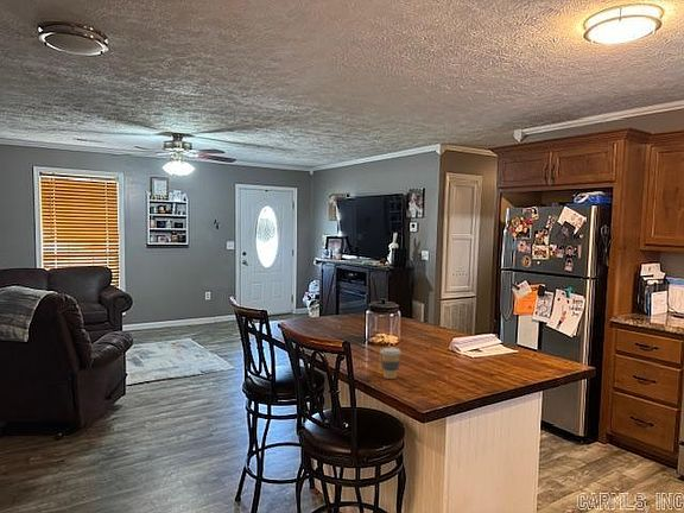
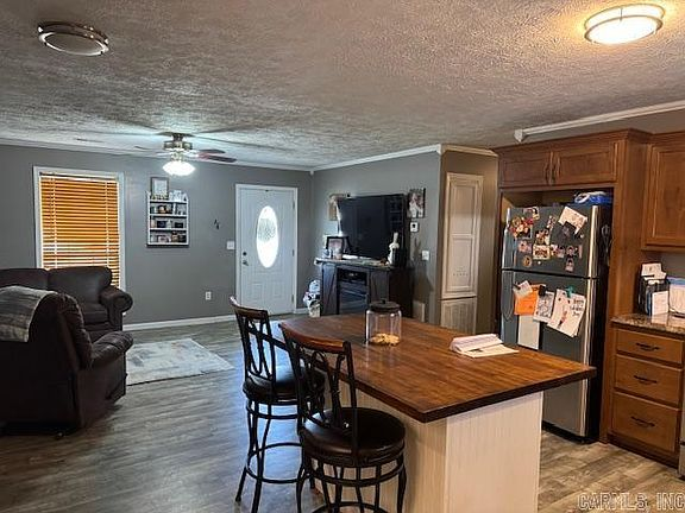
- coffee cup [380,347,403,380]
